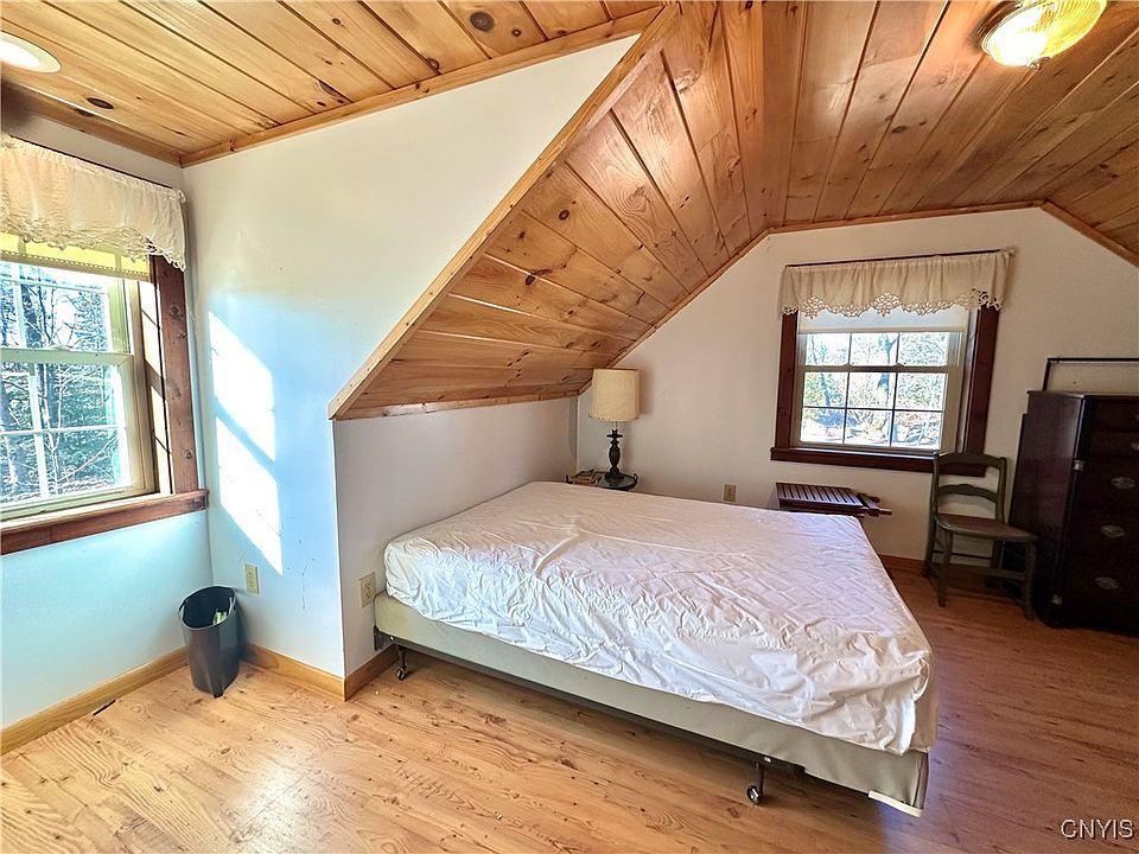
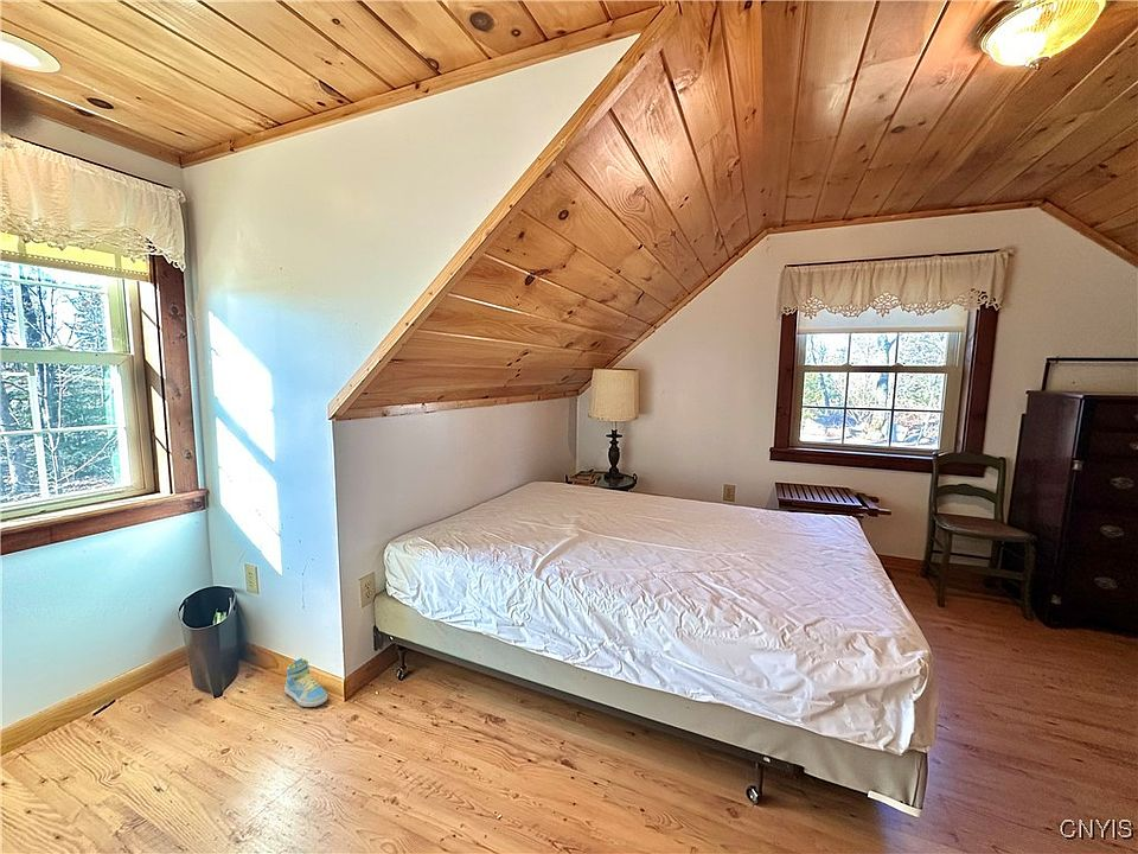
+ sneaker [283,657,328,708]
